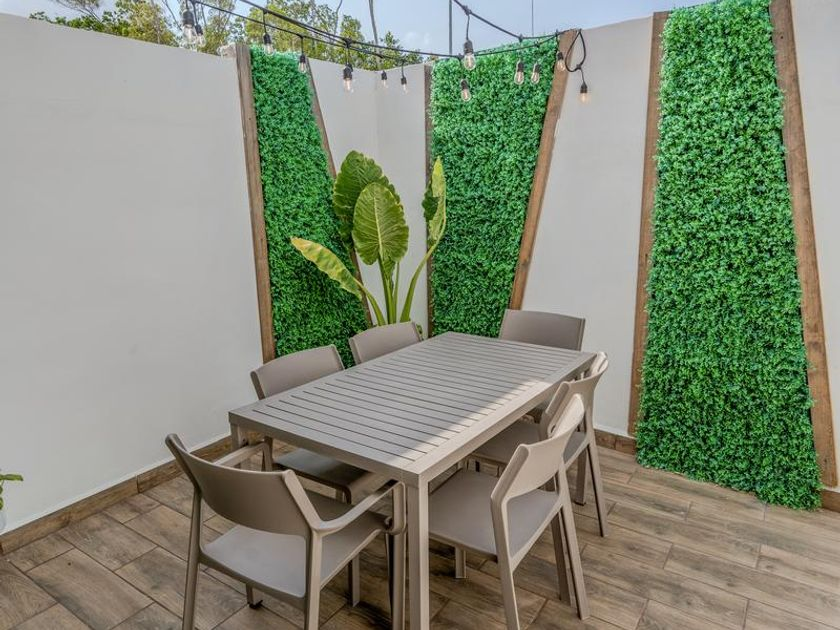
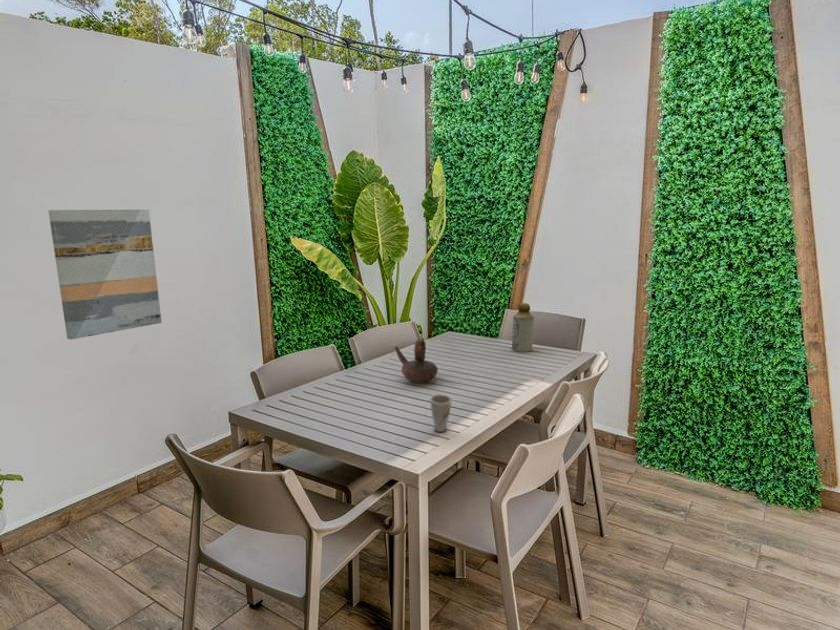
+ teapot [393,338,439,384]
+ bottle [511,302,535,353]
+ cup [429,393,453,433]
+ wall art [48,209,162,341]
